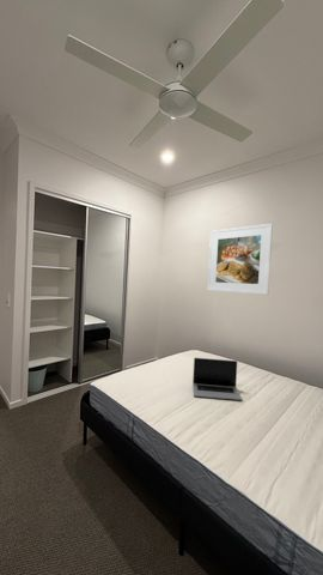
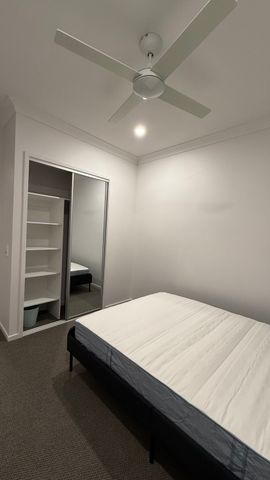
- laptop [191,357,243,401]
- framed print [207,223,274,296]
